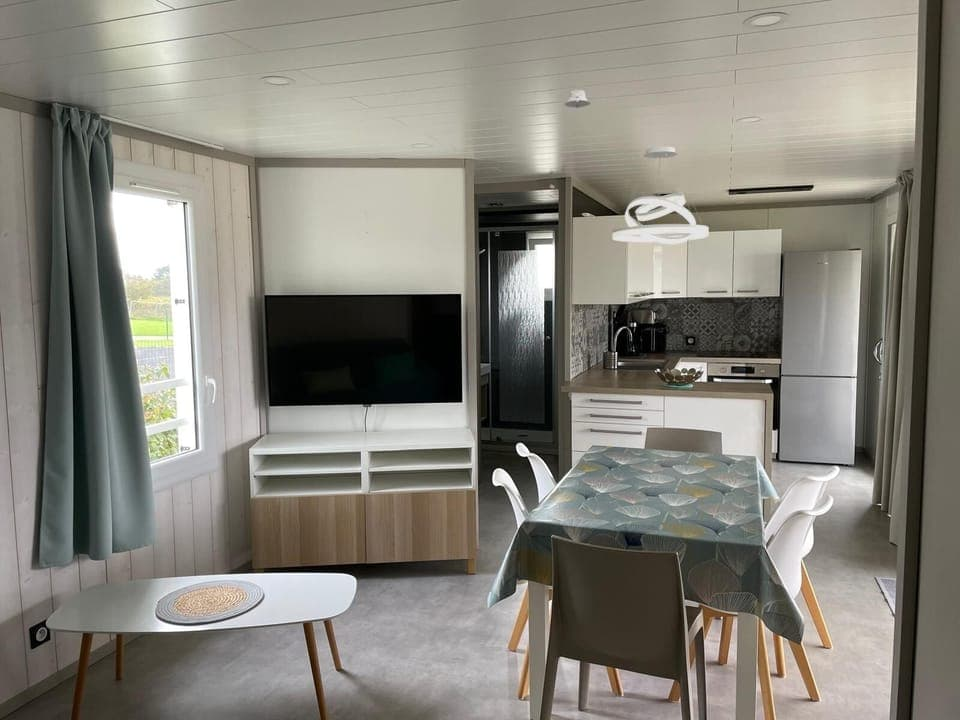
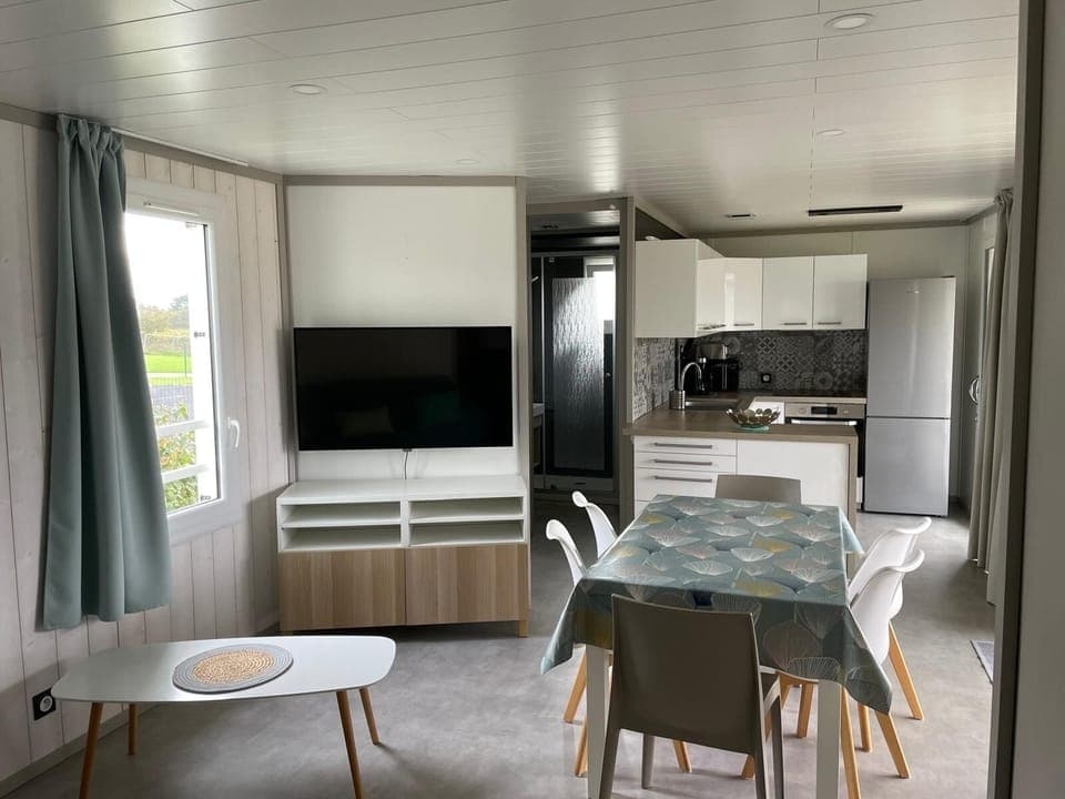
- pendant light [612,146,710,245]
- recessed light [564,89,591,109]
